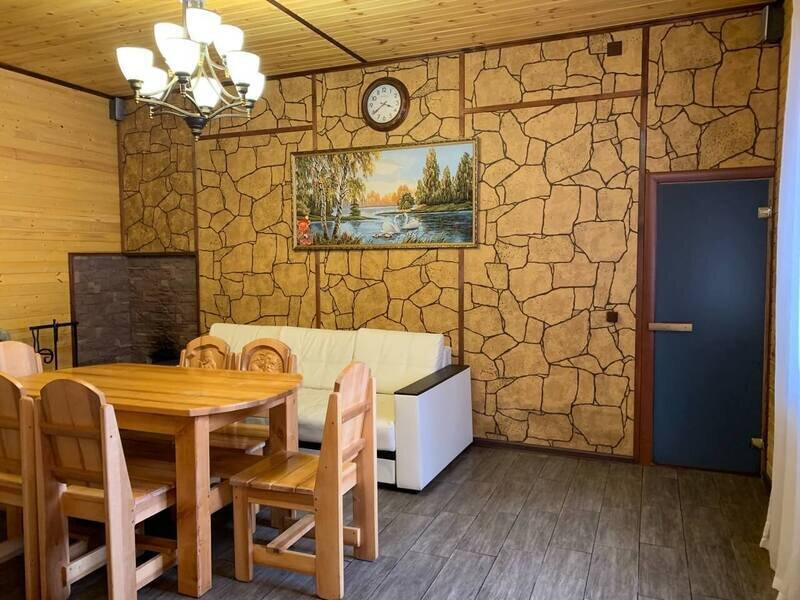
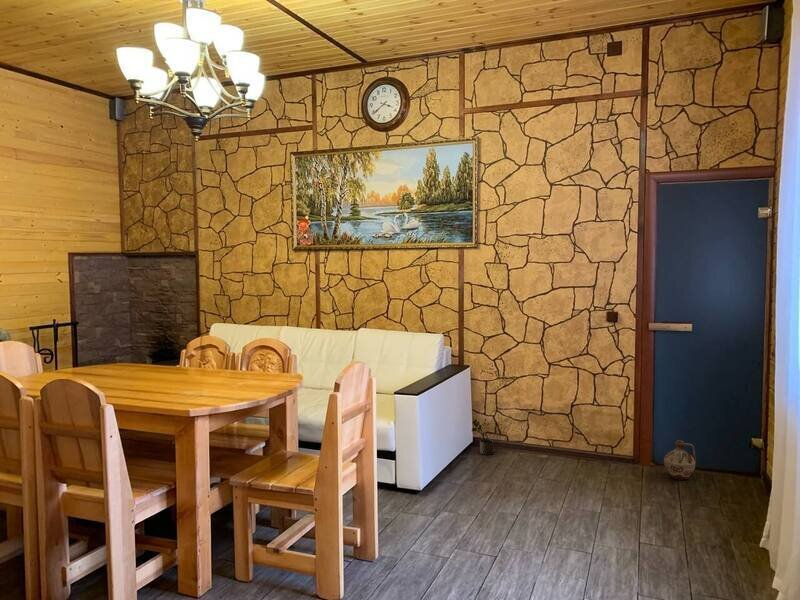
+ potted plant [471,418,495,456]
+ ceramic jug [663,439,697,481]
